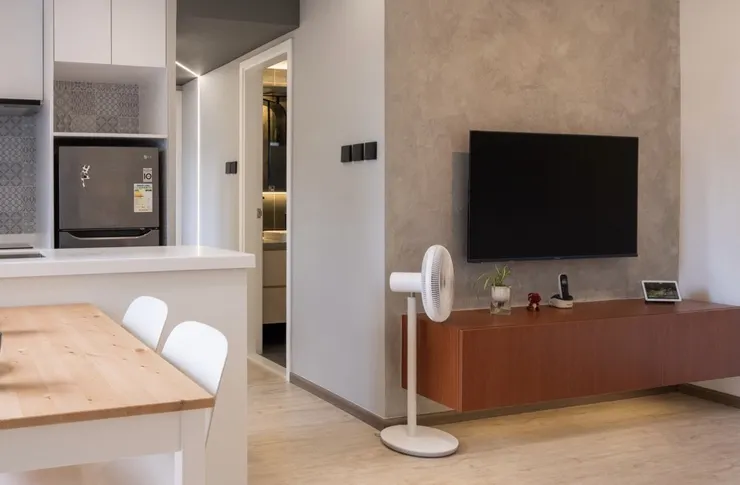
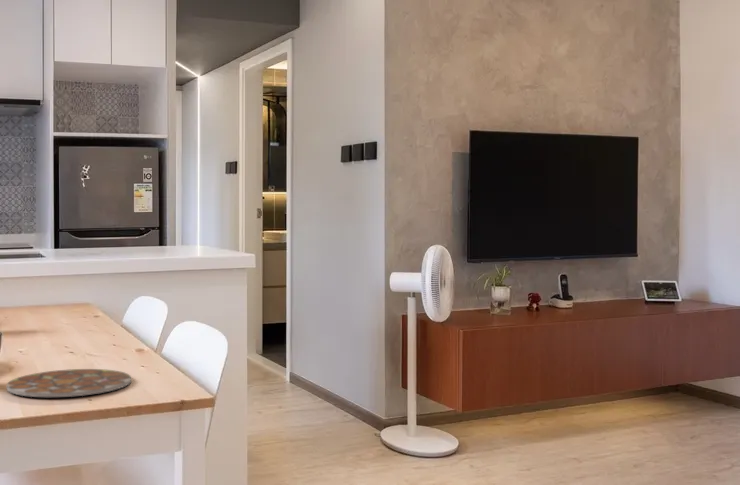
+ plate [6,368,132,398]
